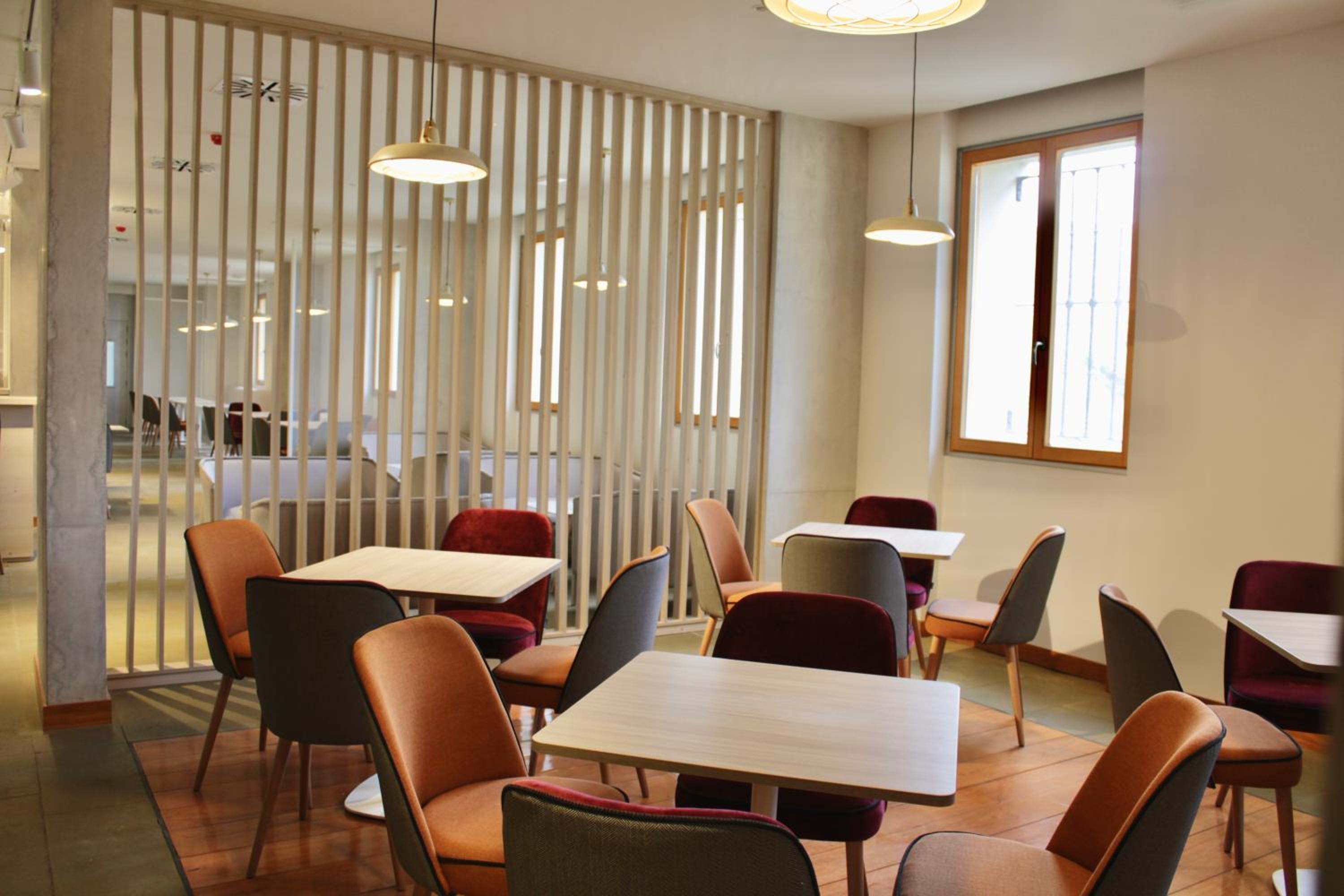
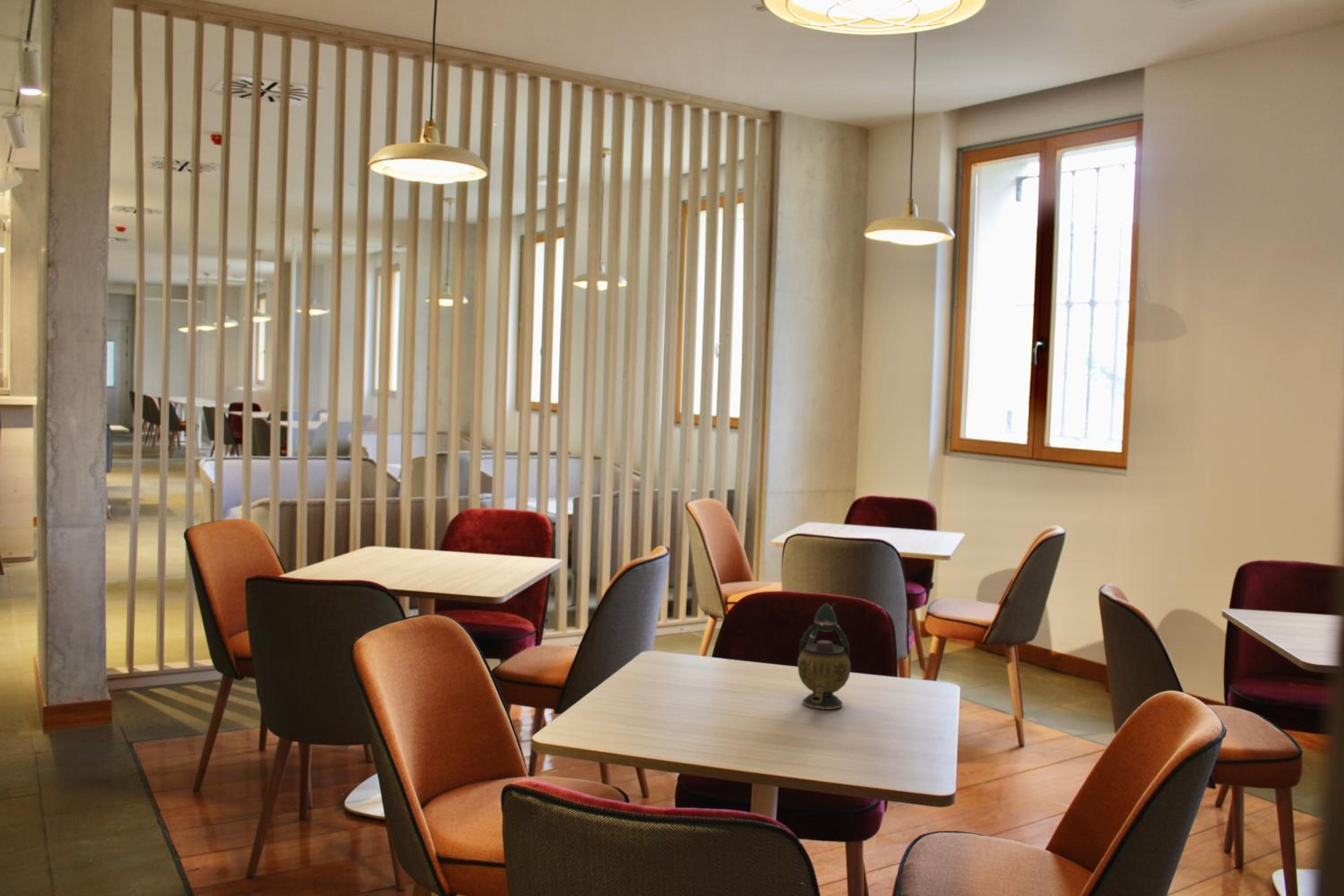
+ teapot [797,602,851,710]
